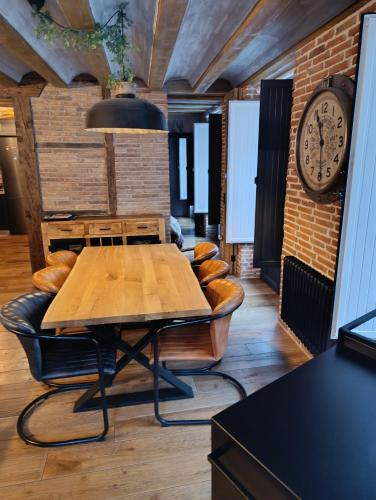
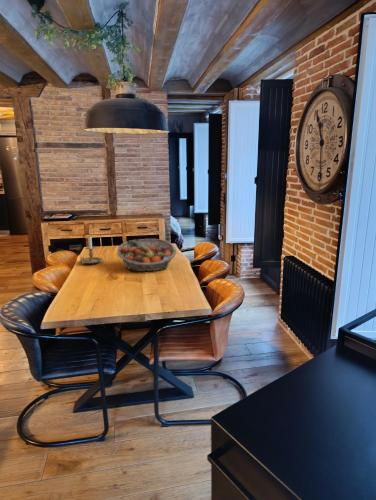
+ fruit basket [117,238,177,273]
+ candle holder [79,235,104,265]
